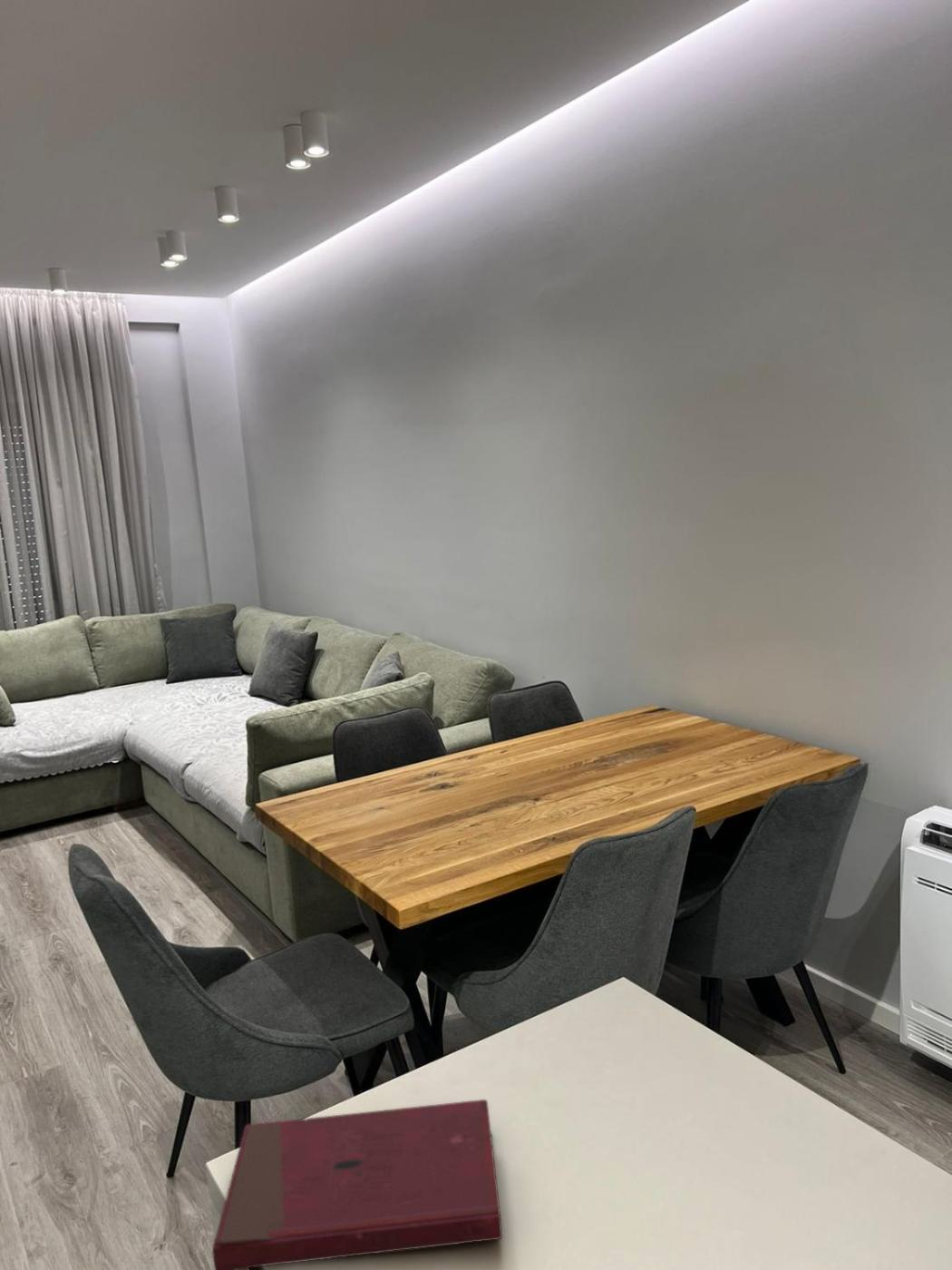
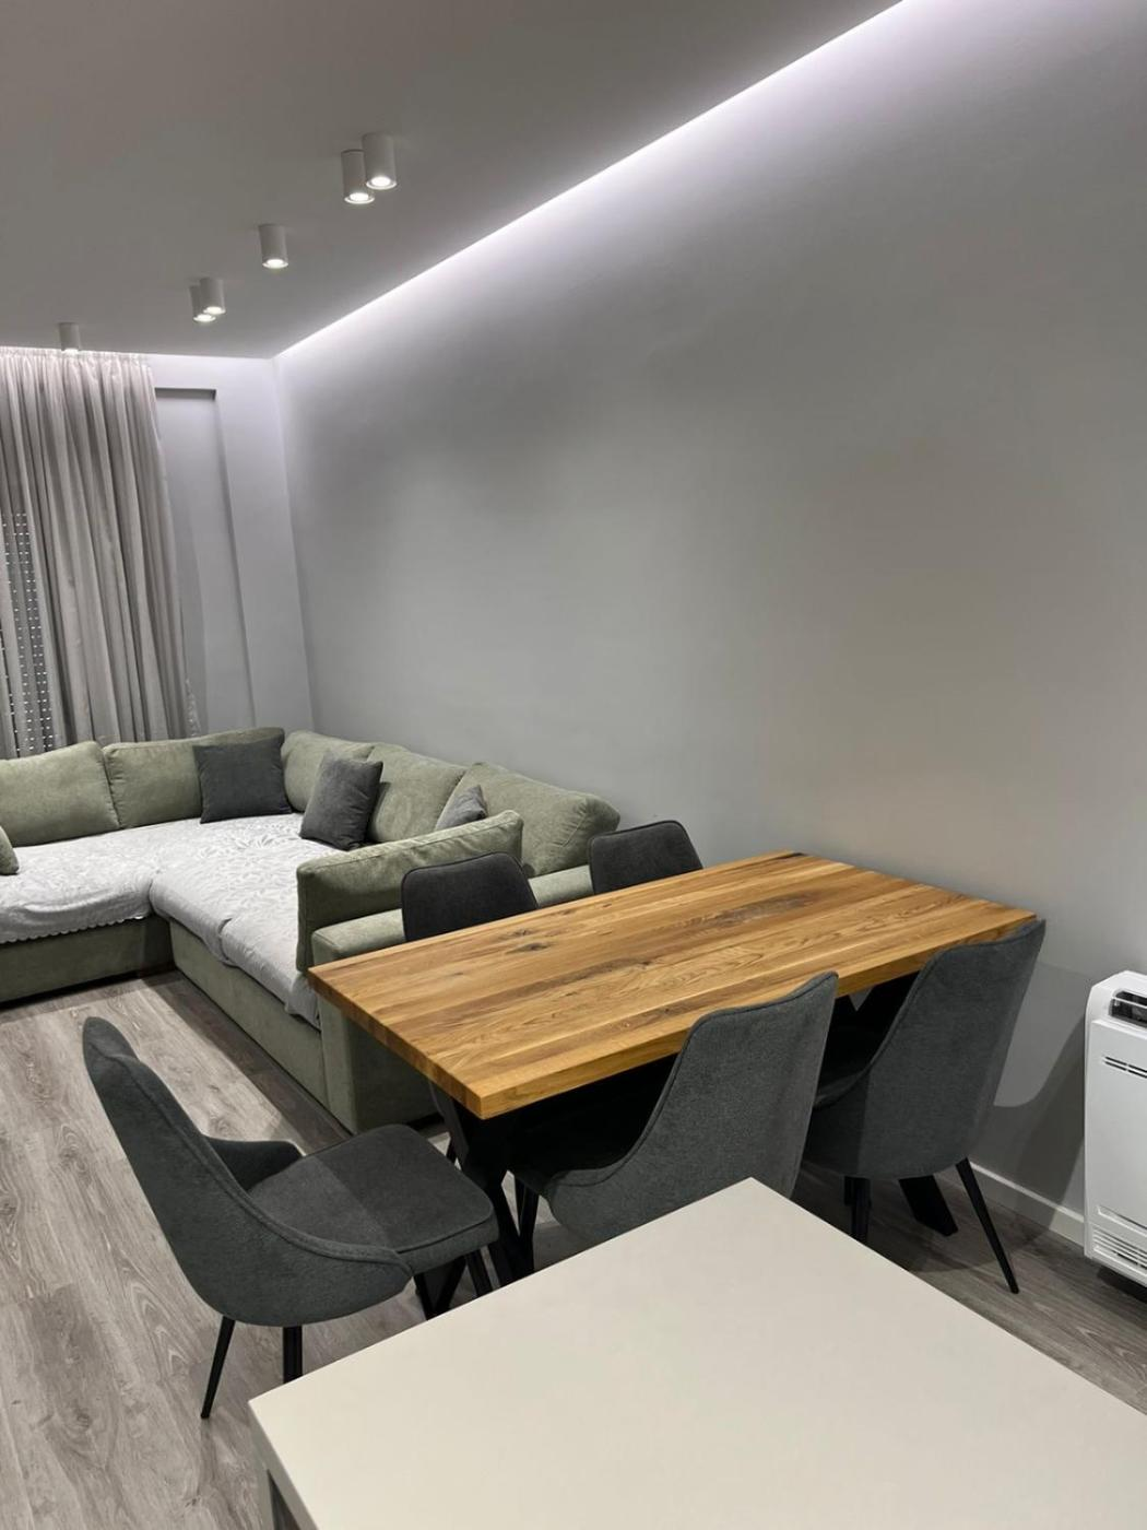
- book [211,1099,503,1270]
